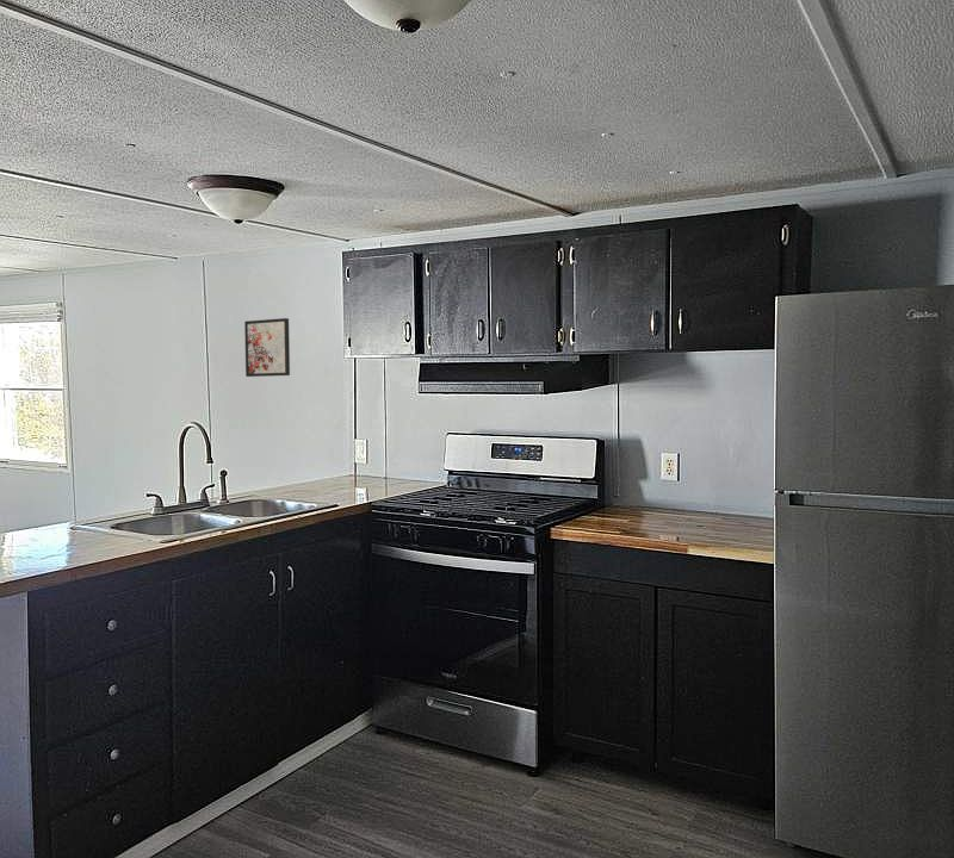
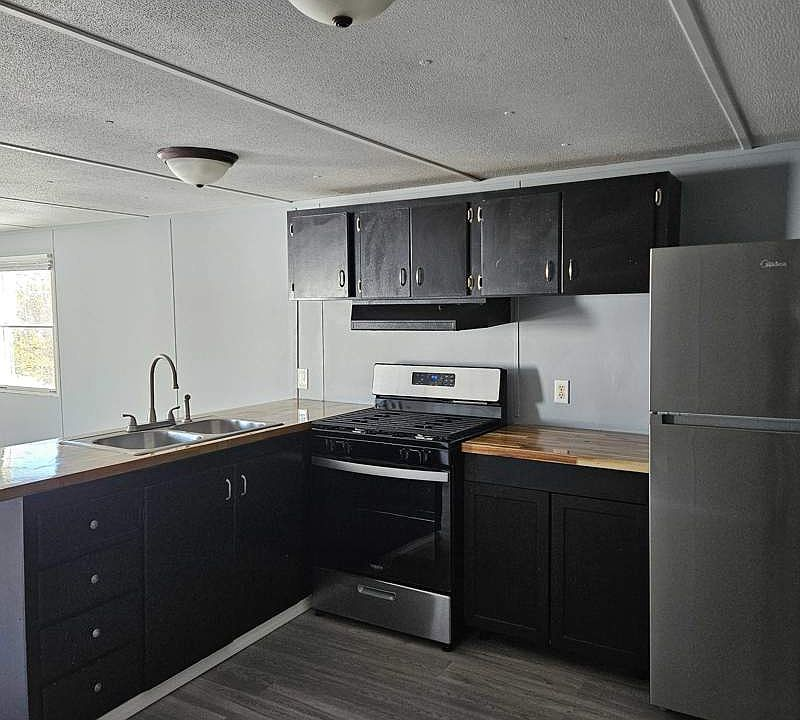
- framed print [243,317,291,378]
